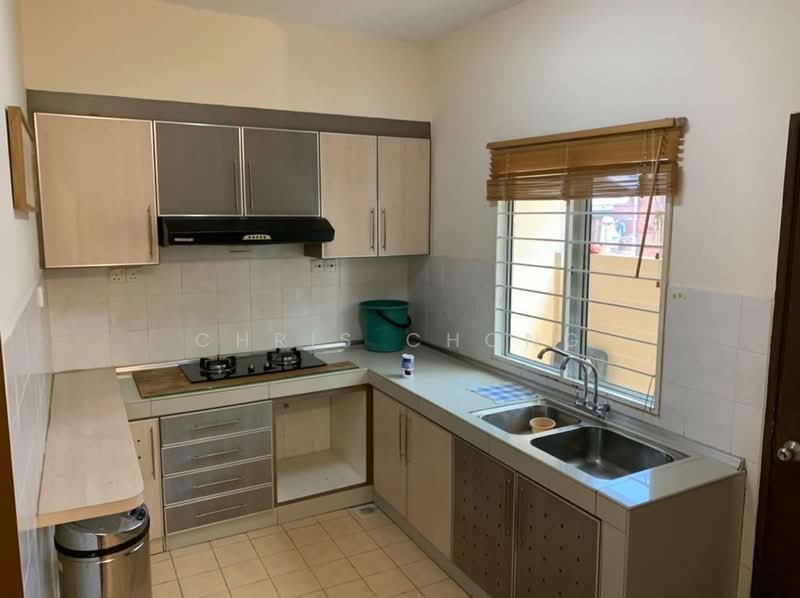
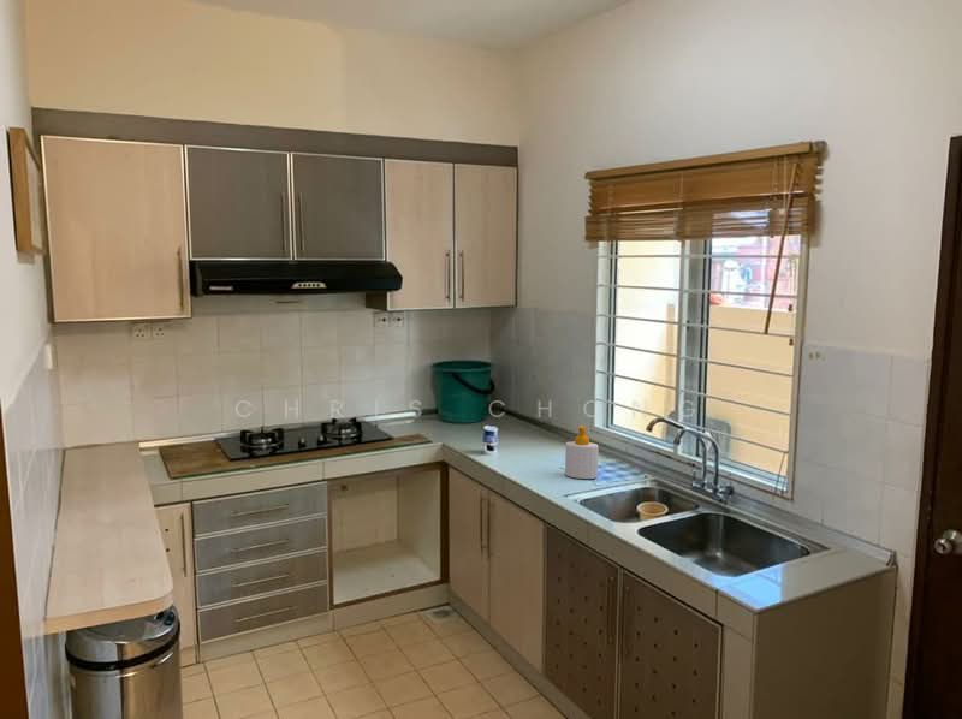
+ soap bottle [564,424,600,480]
